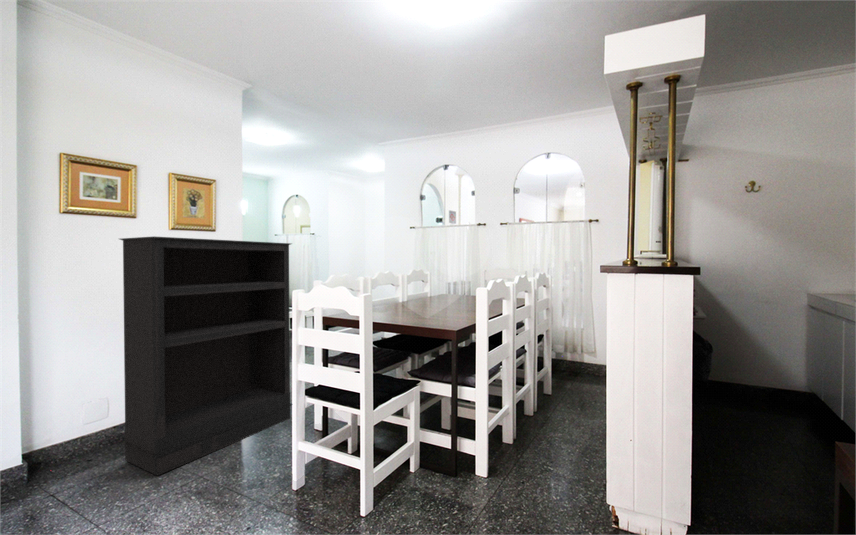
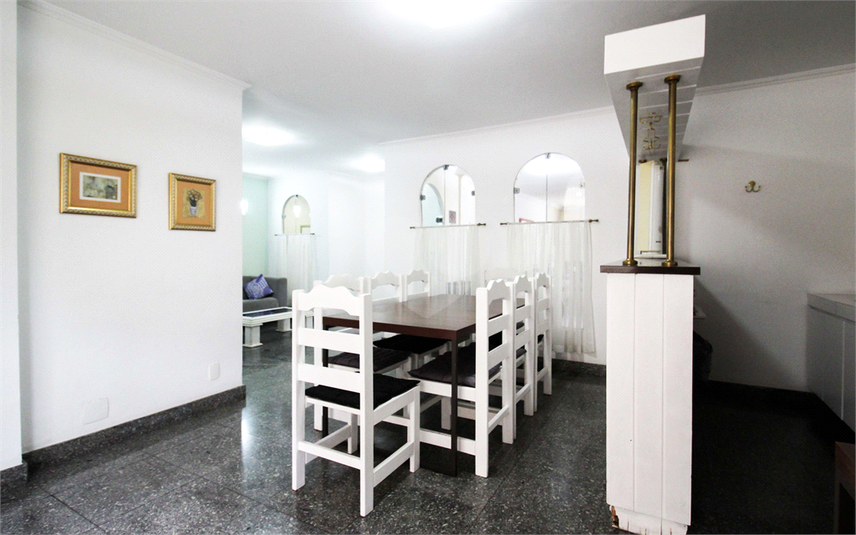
- bookshelf [119,235,293,476]
